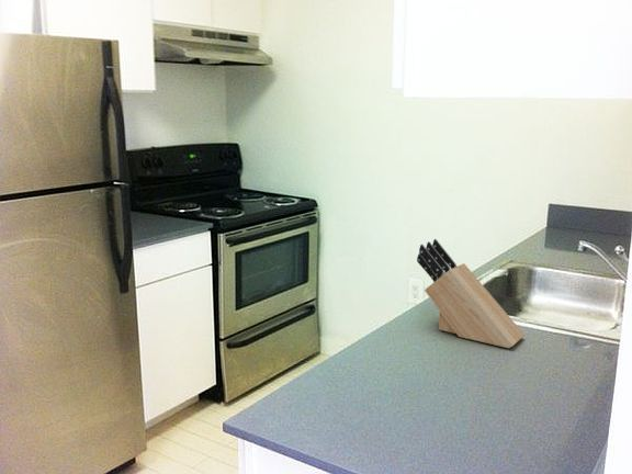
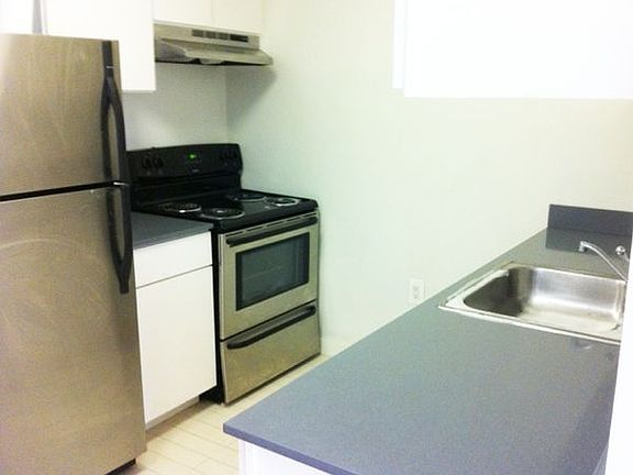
- knife block [416,238,526,349]
